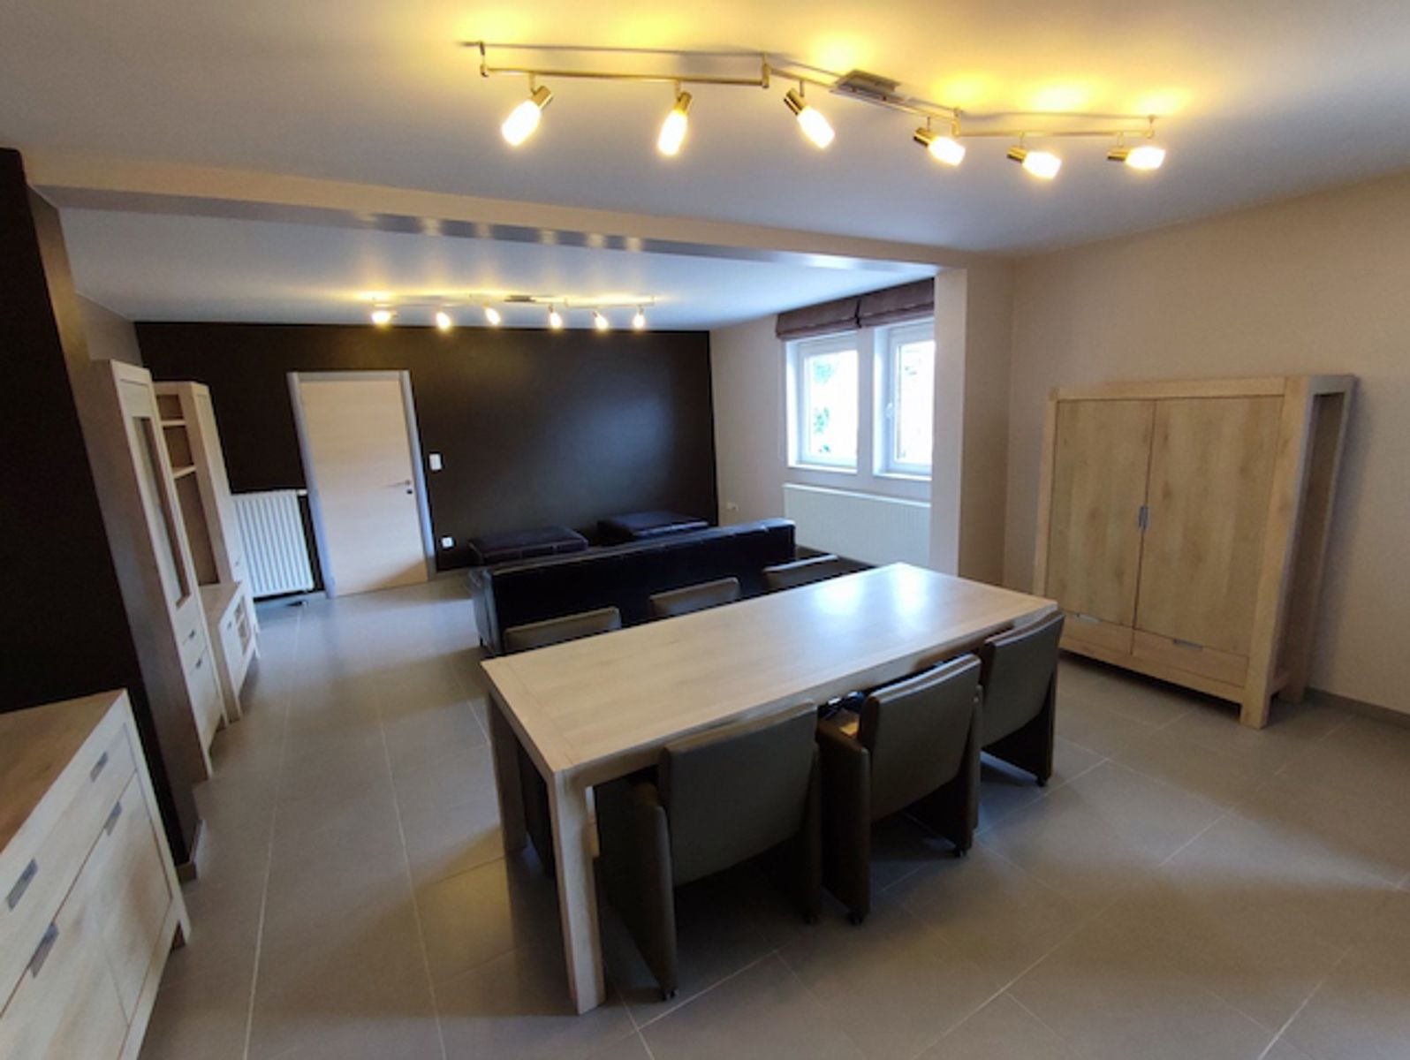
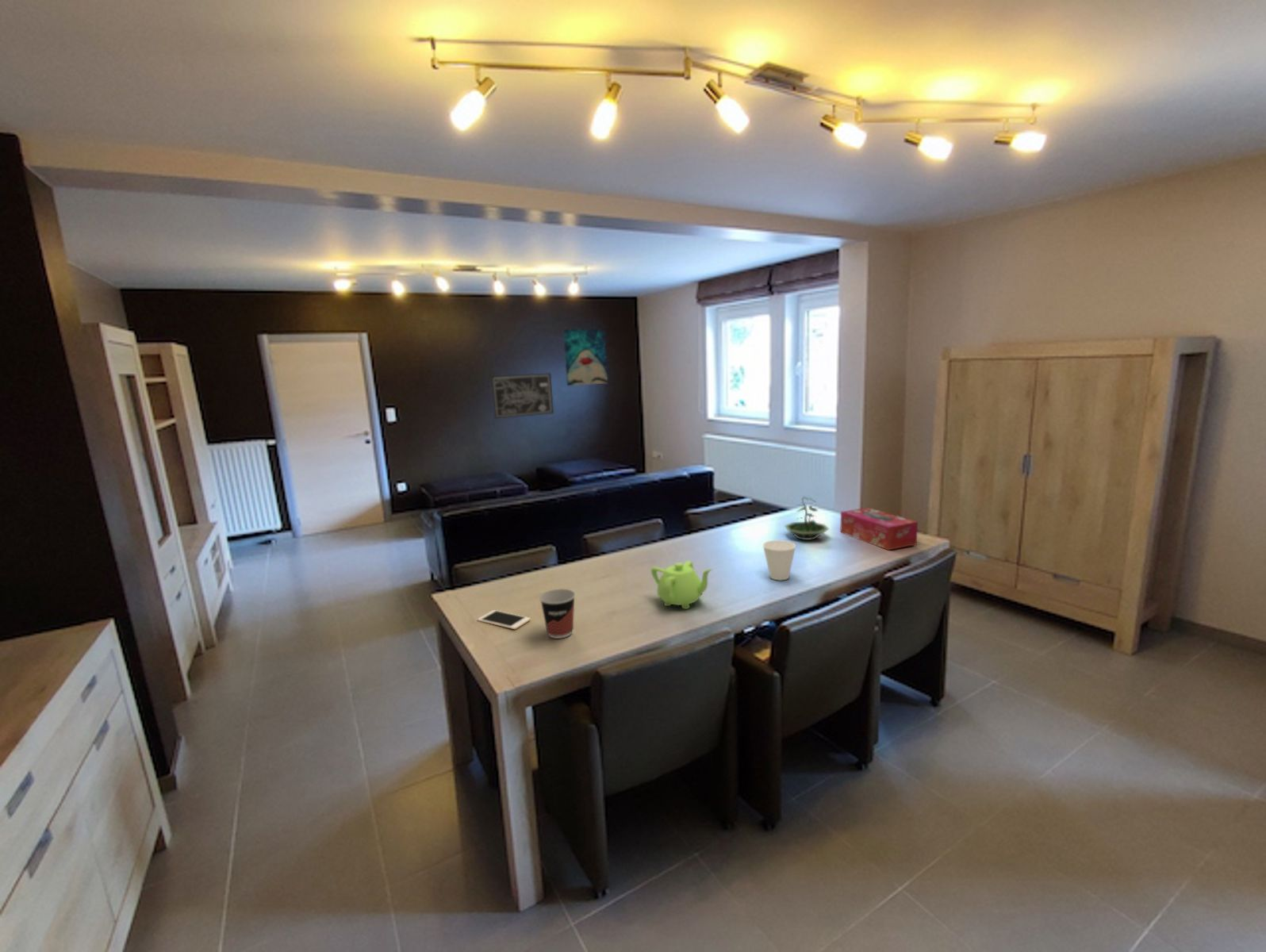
+ cup [539,588,576,639]
+ terrarium [784,496,830,541]
+ tissue box [839,507,919,551]
+ wall art [490,373,554,419]
+ teapot [650,560,713,610]
+ cell phone [477,609,531,630]
+ cup [762,539,796,581]
+ wall art [562,328,608,386]
